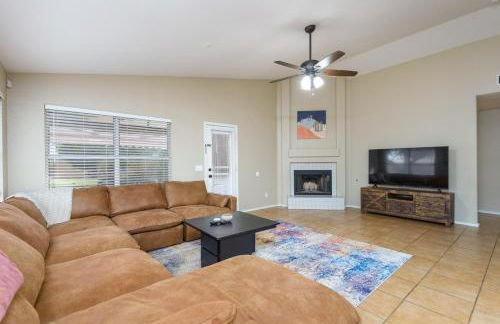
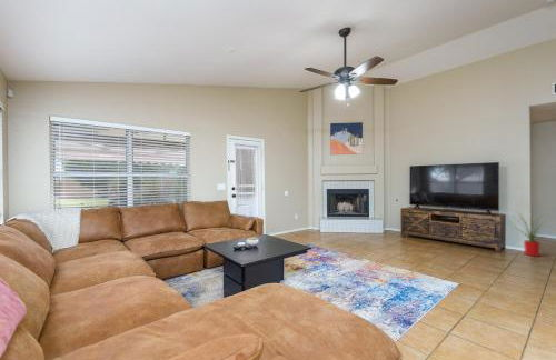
+ house plant [510,210,556,258]
